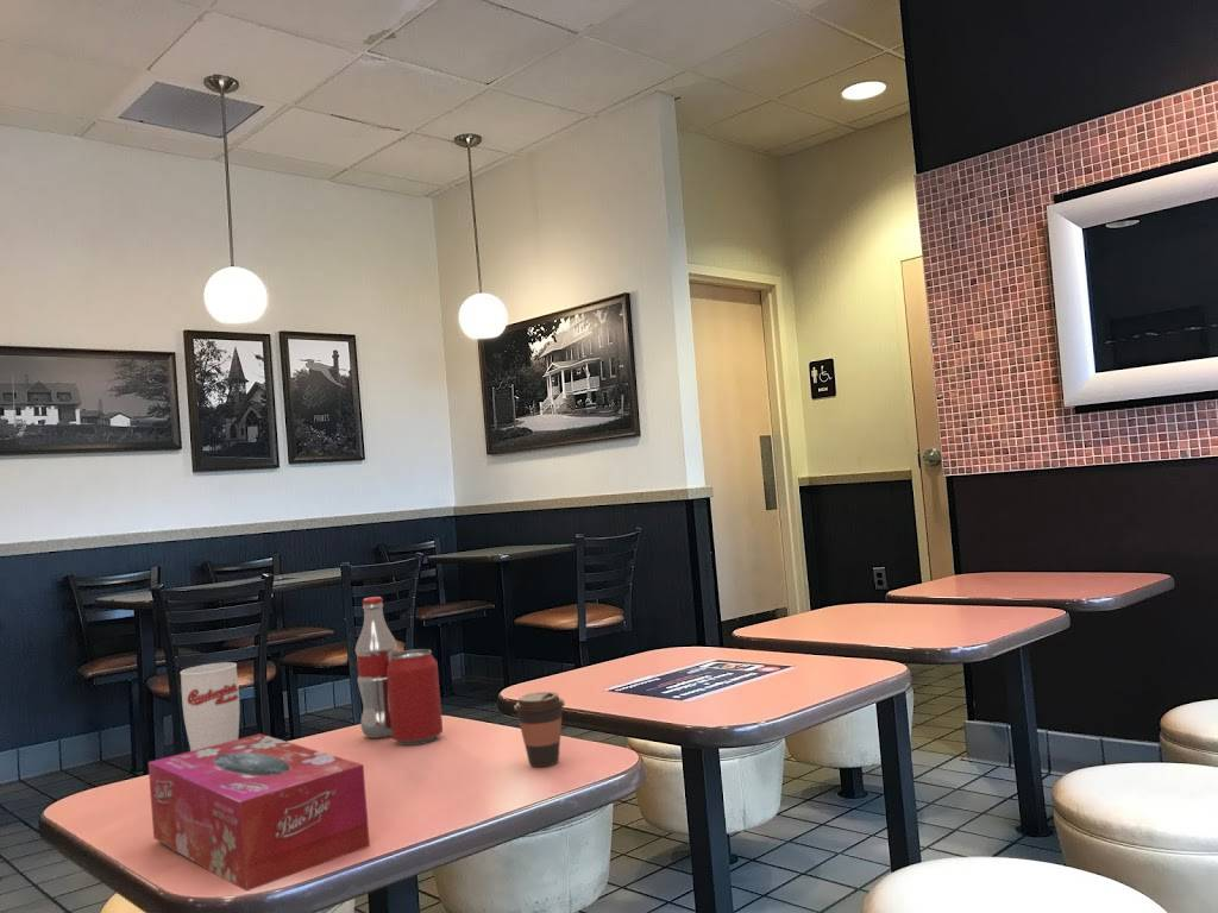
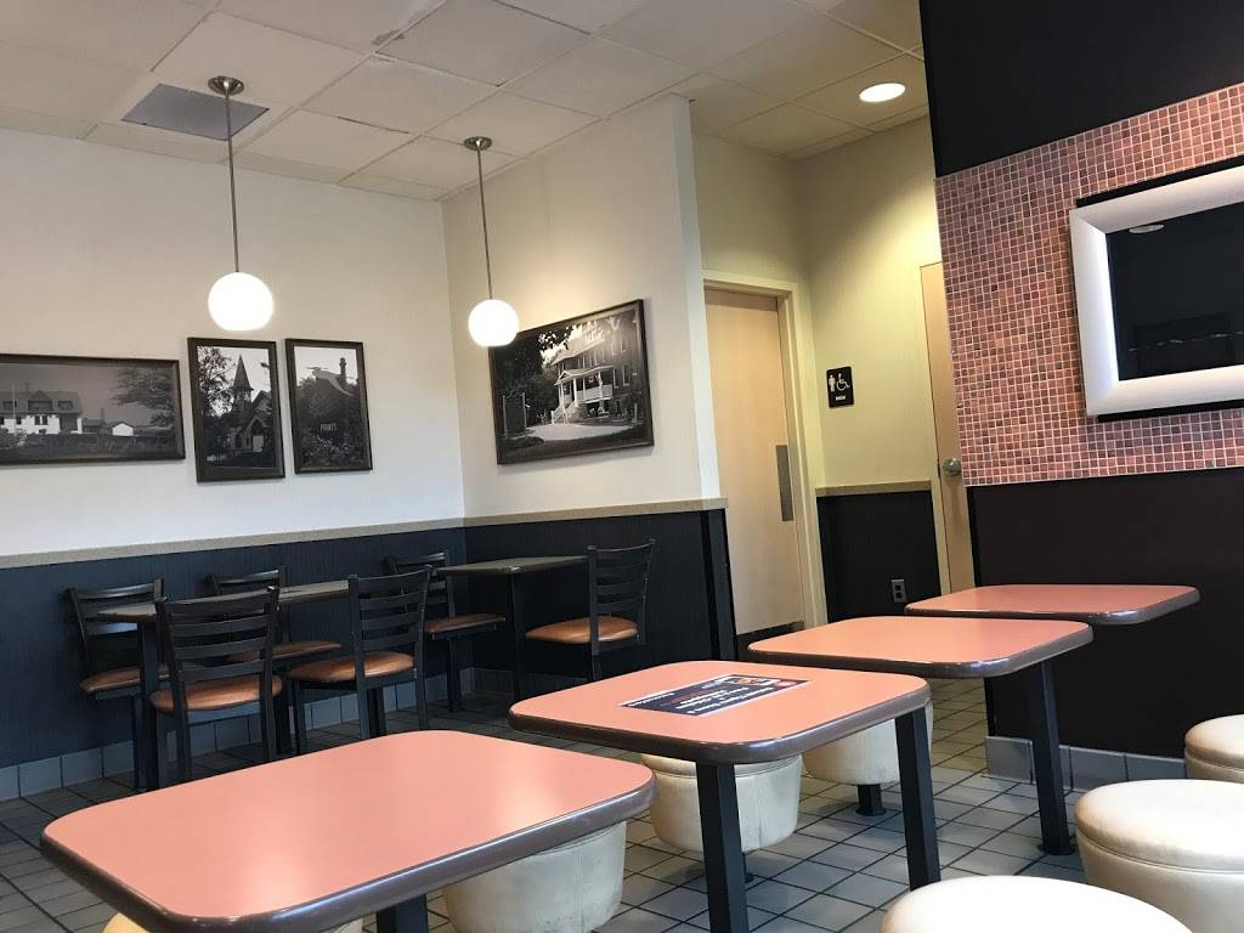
- cup [178,661,240,751]
- tissue box [147,732,371,893]
- coffee cup [513,691,566,768]
- pop [354,596,444,747]
